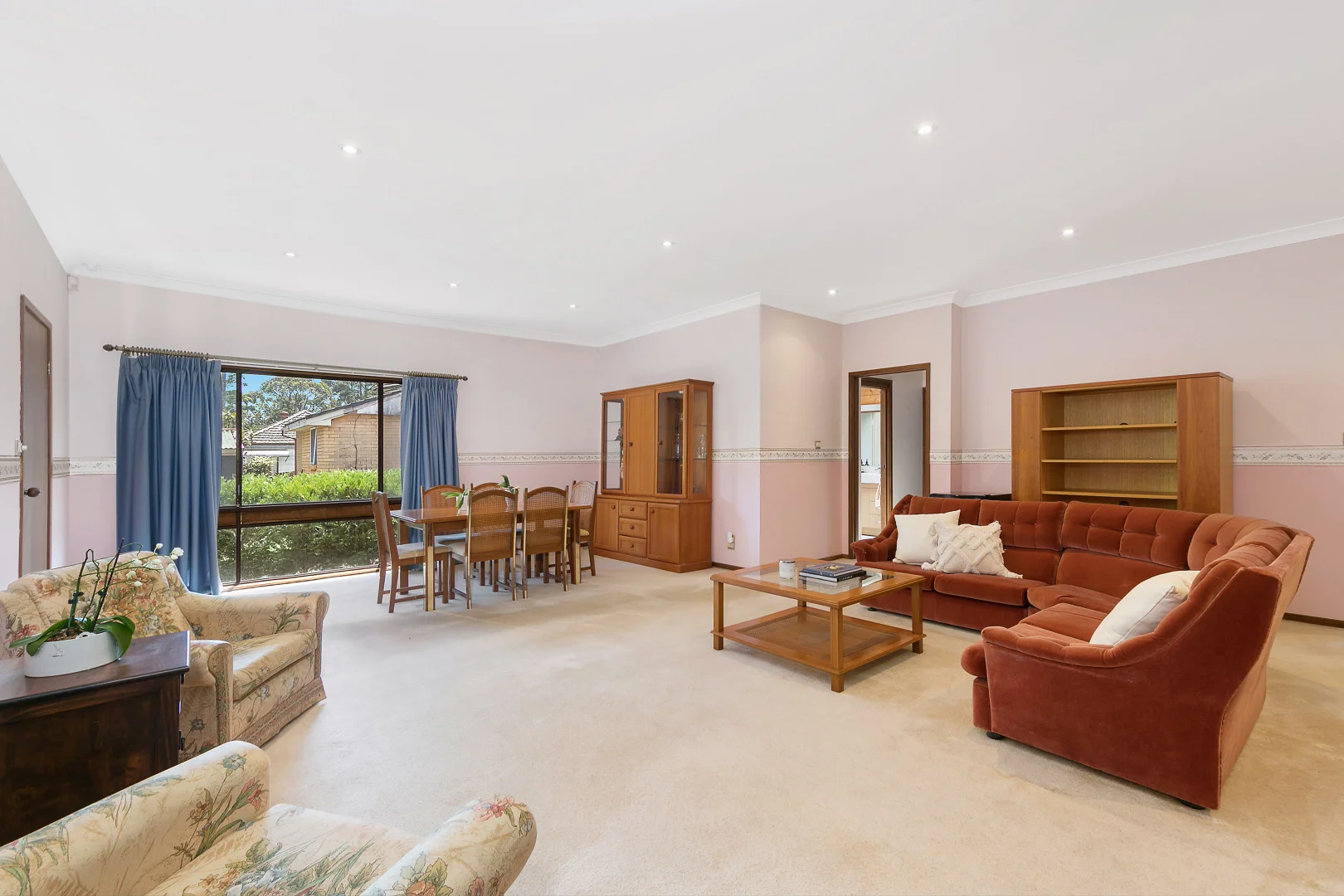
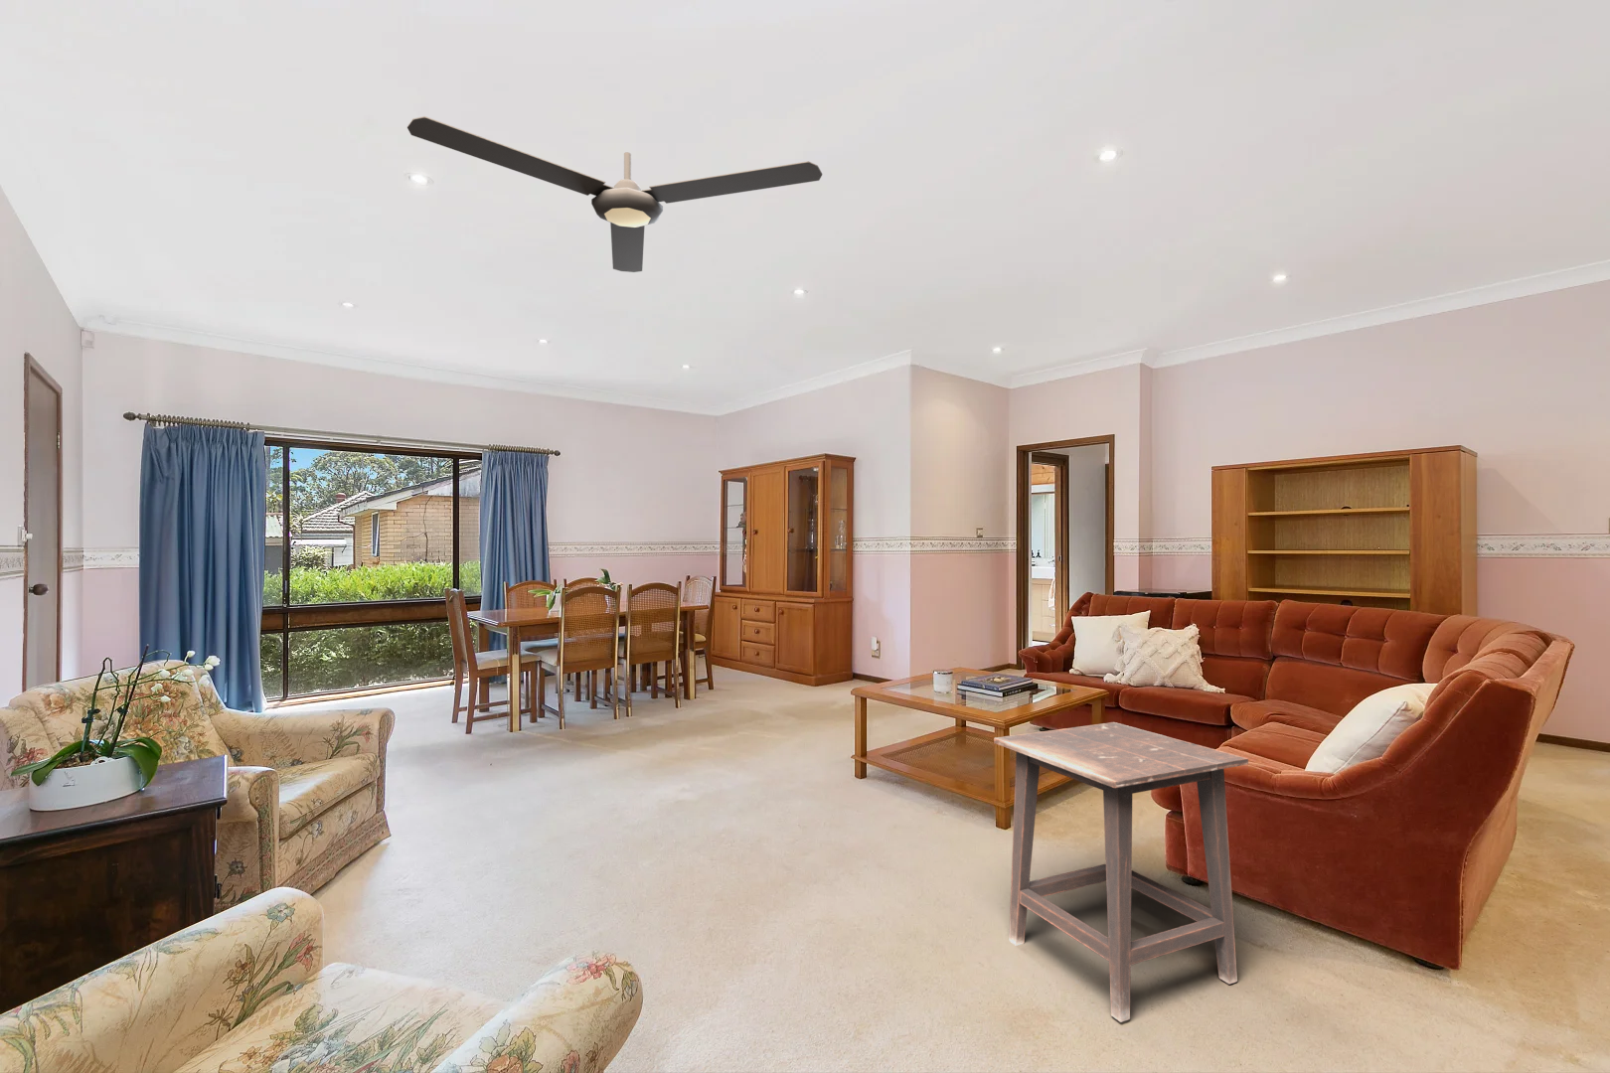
+ side table [993,721,1249,1024]
+ ceiling fan [406,115,823,273]
